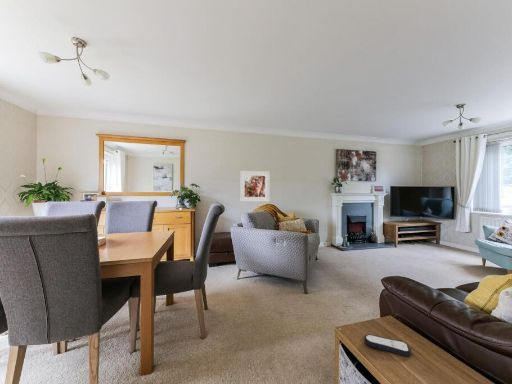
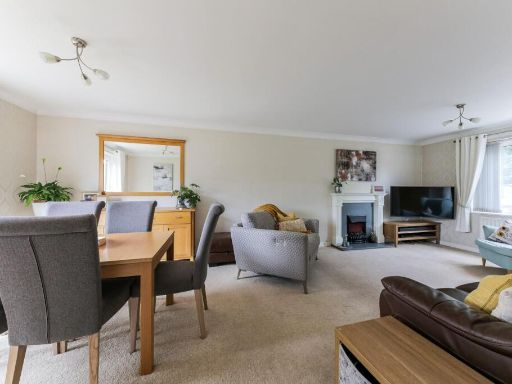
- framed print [239,170,271,203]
- remote control [363,333,412,357]
